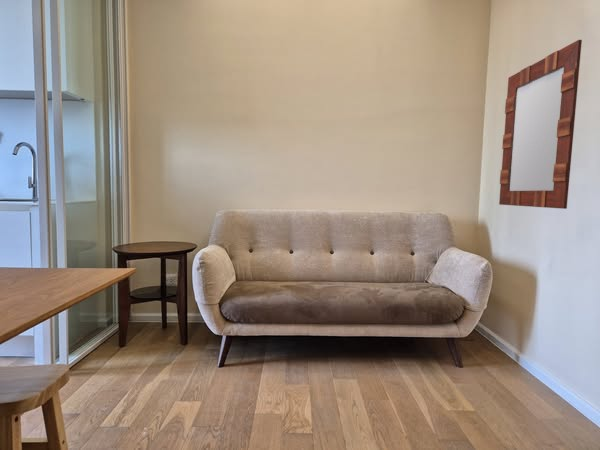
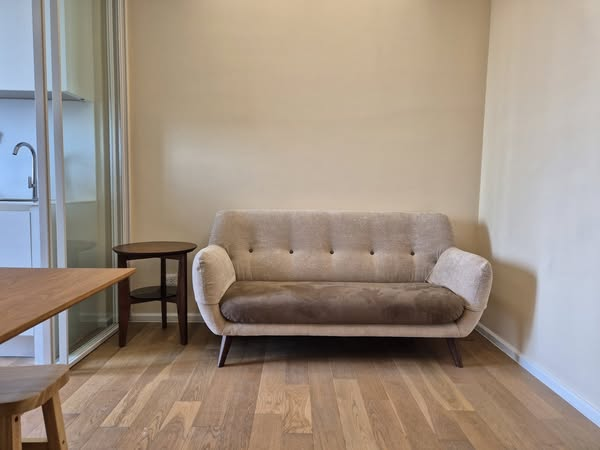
- home mirror [498,39,583,210]
